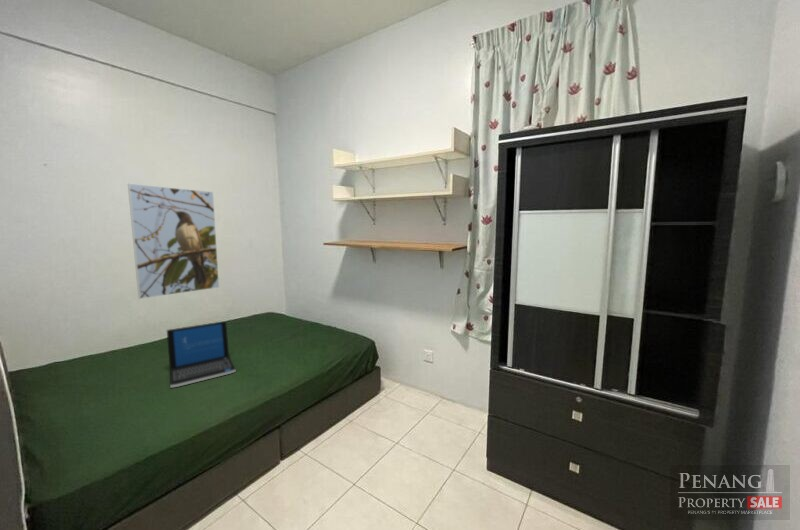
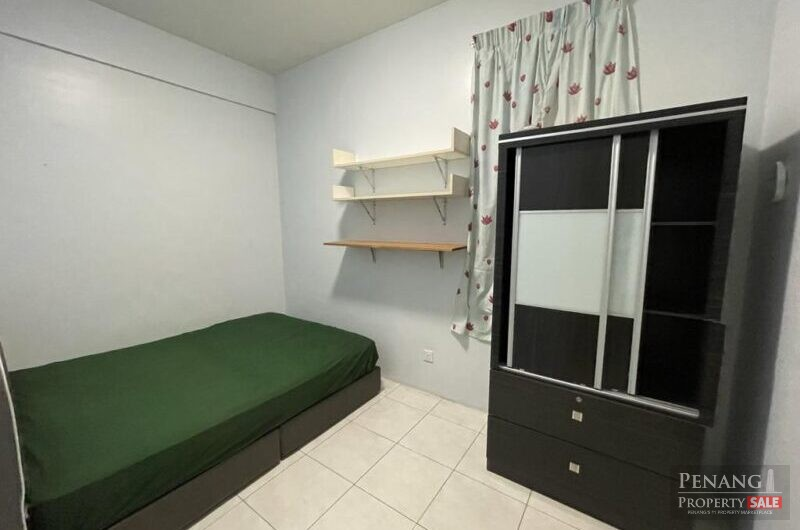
- laptop [166,320,237,389]
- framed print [127,183,220,300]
